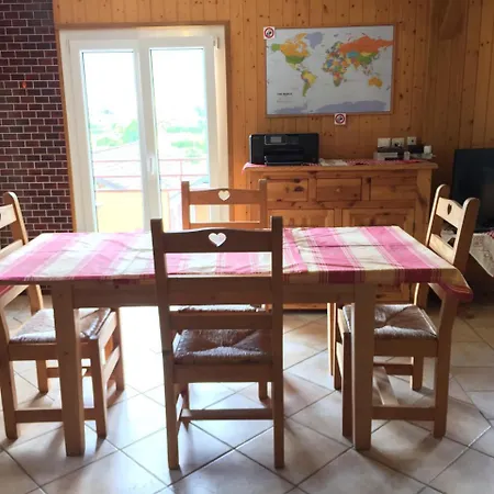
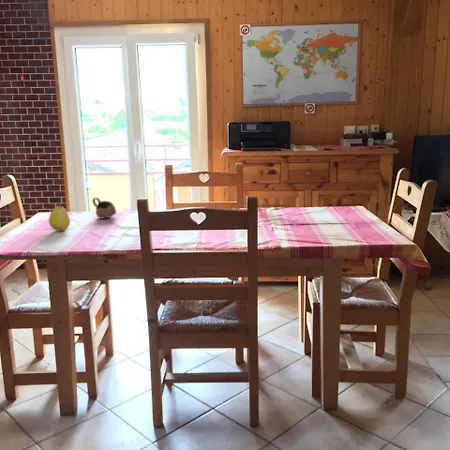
+ fruit [48,203,71,232]
+ cup [91,196,117,219]
